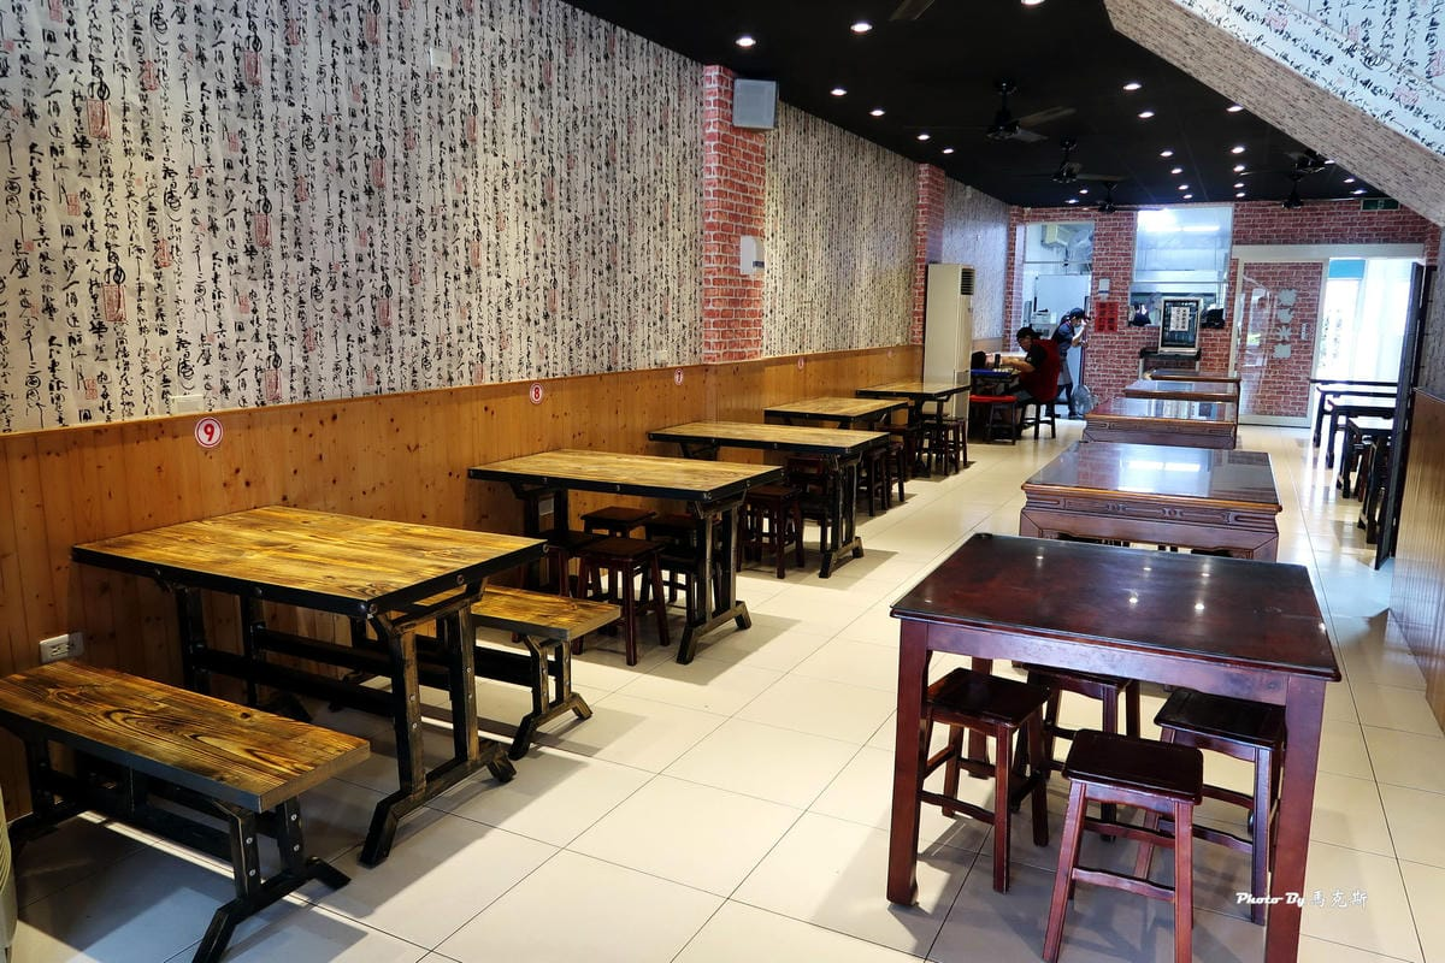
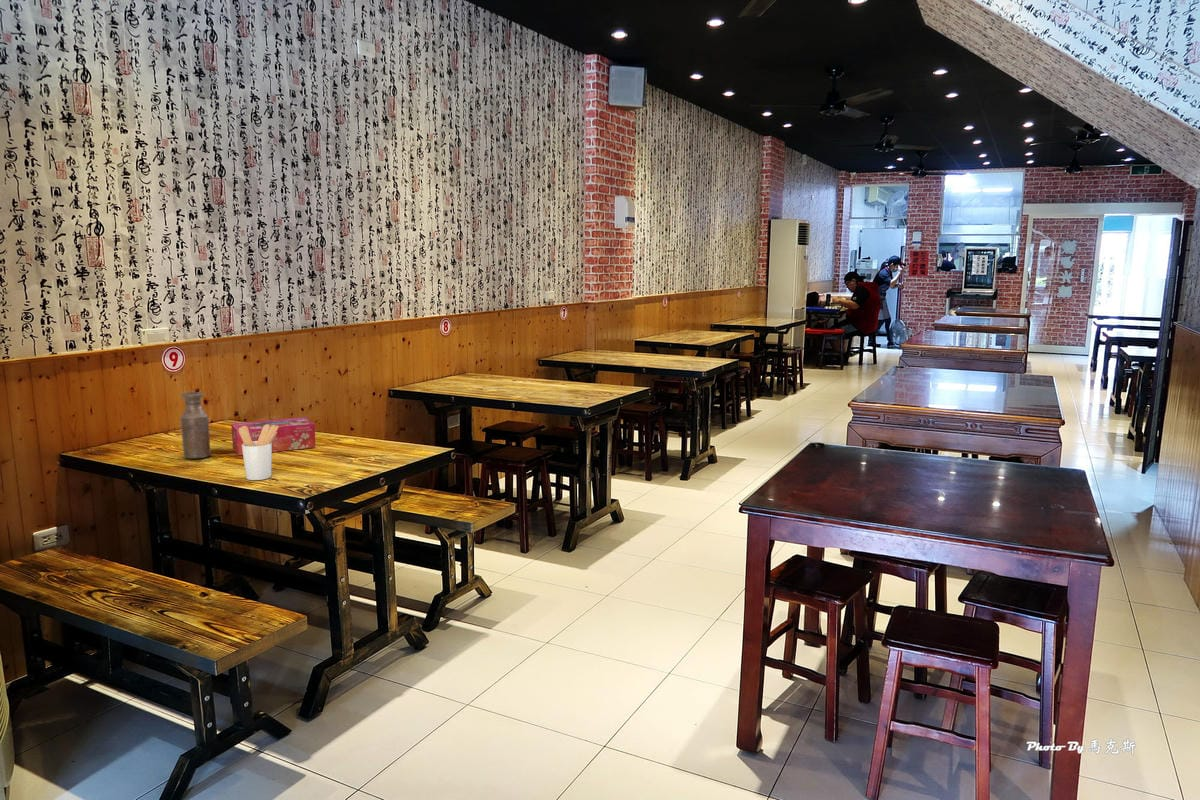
+ utensil holder [239,424,279,481]
+ tissue box [230,416,317,456]
+ bottle [179,391,212,460]
